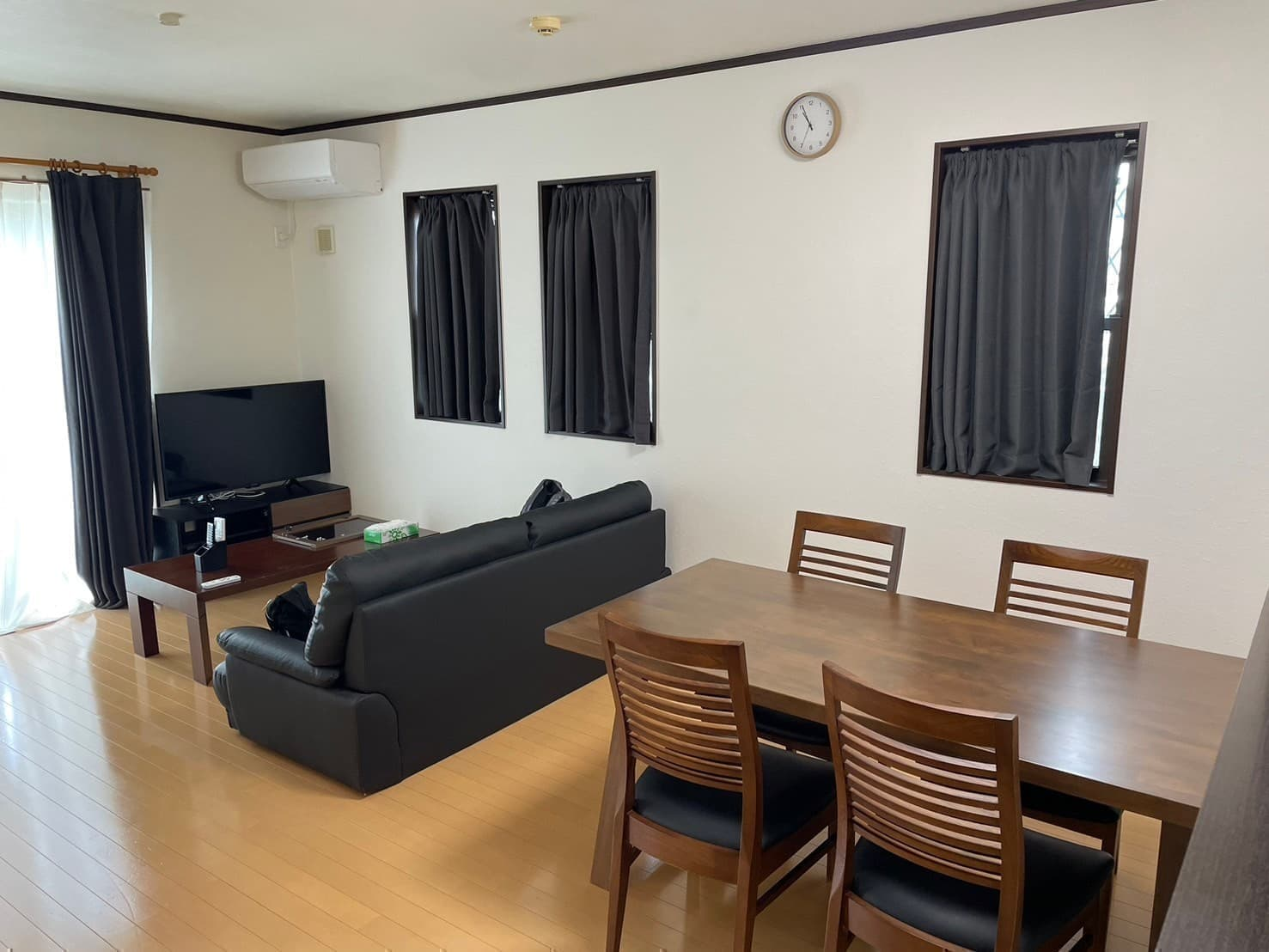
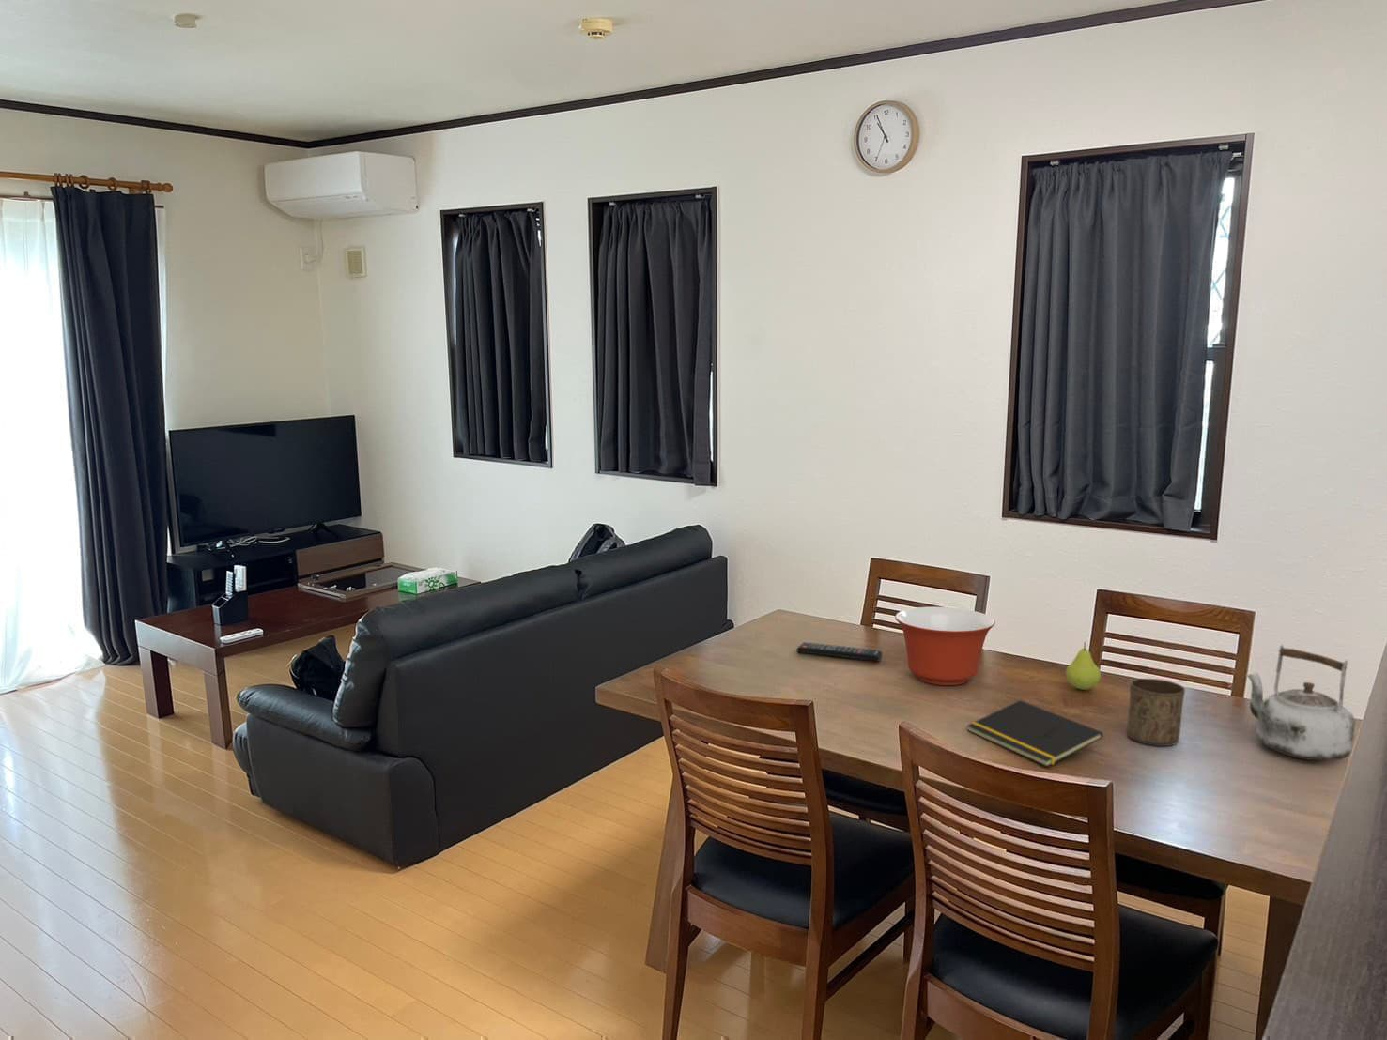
+ notepad [966,699,1104,768]
+ mixing bowl [894,606,997,686]
+ remote control [796,641,883,663]
+ fruit [1065,641,1102,690]
+ cup [1126,677,1186,747]
+ kettle [1245,643,1356,761]
